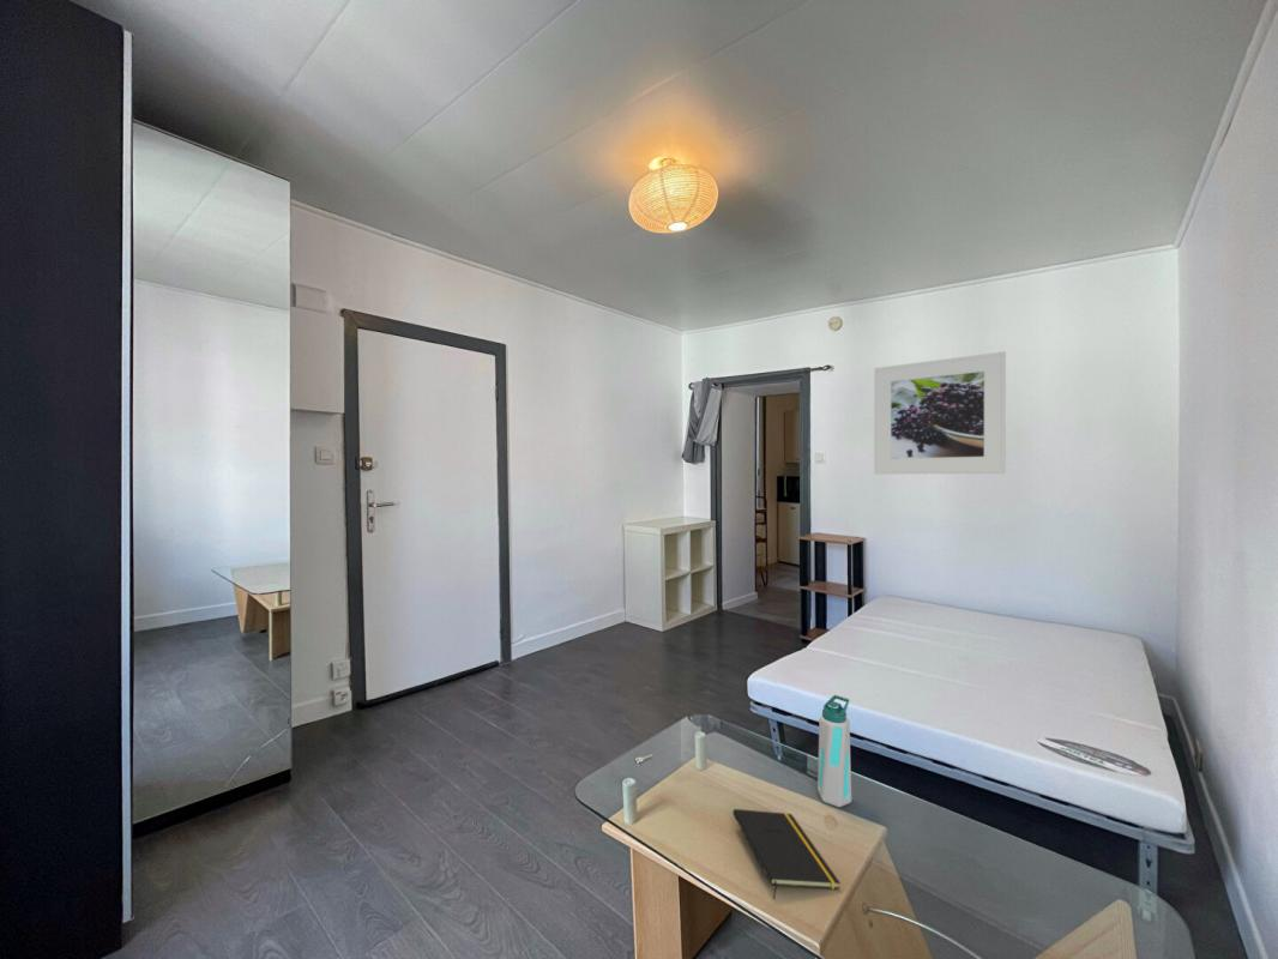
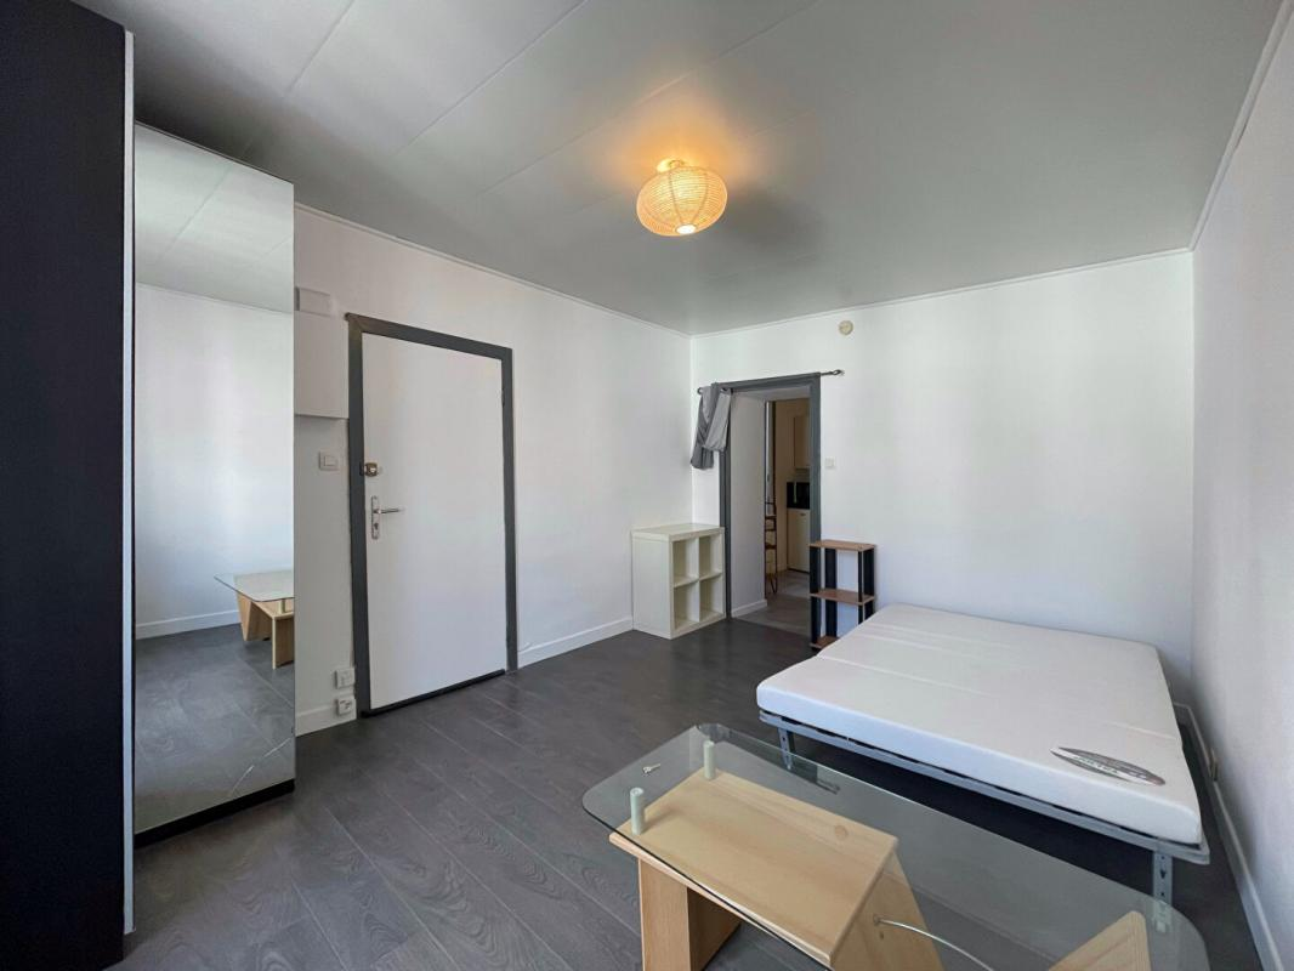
- notepad [731,808,842,901]
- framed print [873,350,1007,475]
- water bottle [816,694,852,808]
